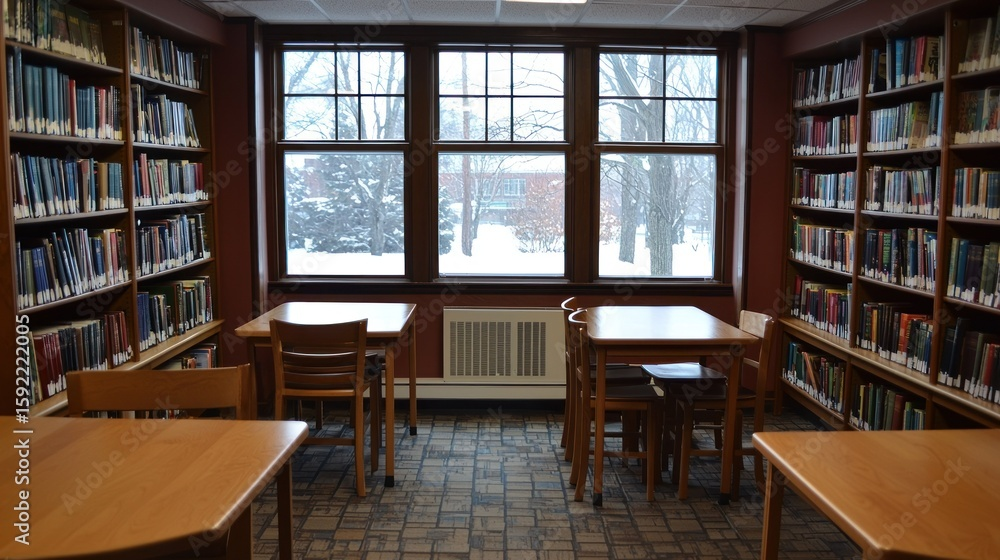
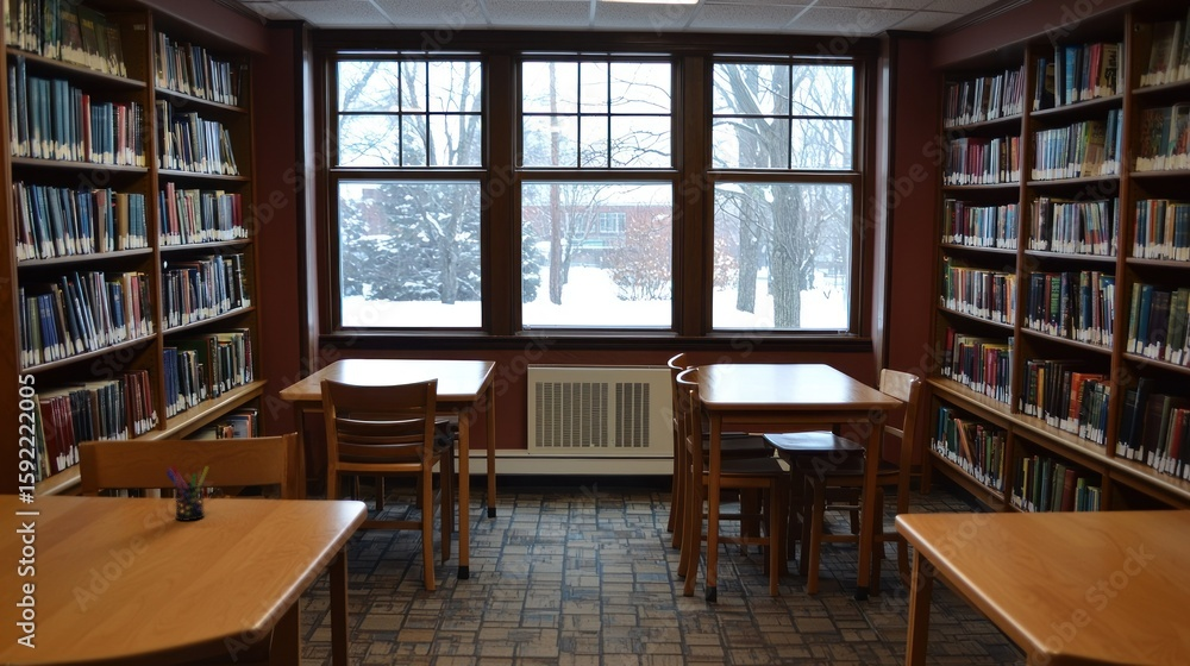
+ pen holder [165,463,209,522]
